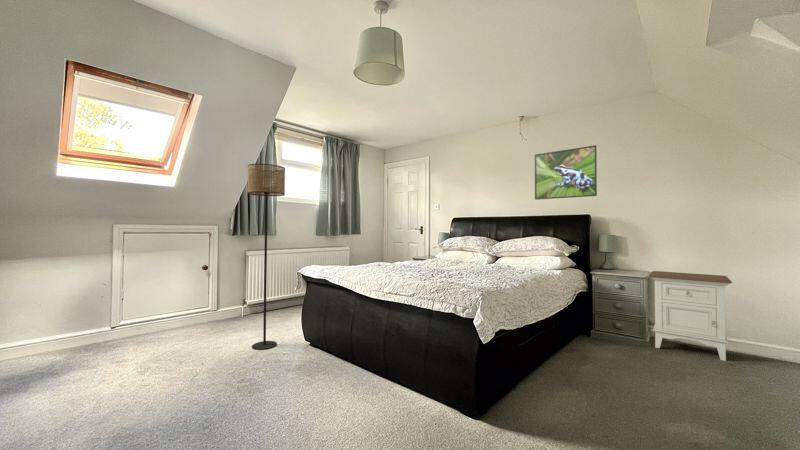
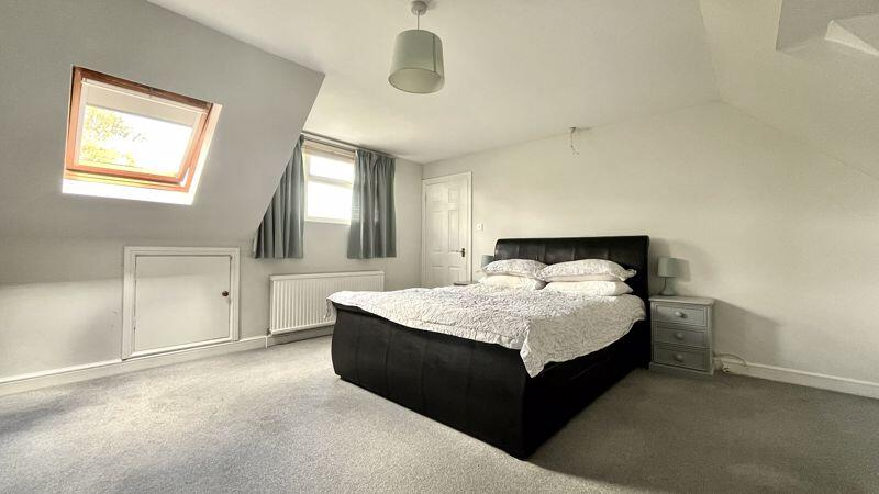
- floor lamp [246,163,286,351]
- nightstand [648,270,733,362]
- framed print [534,144,598,201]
